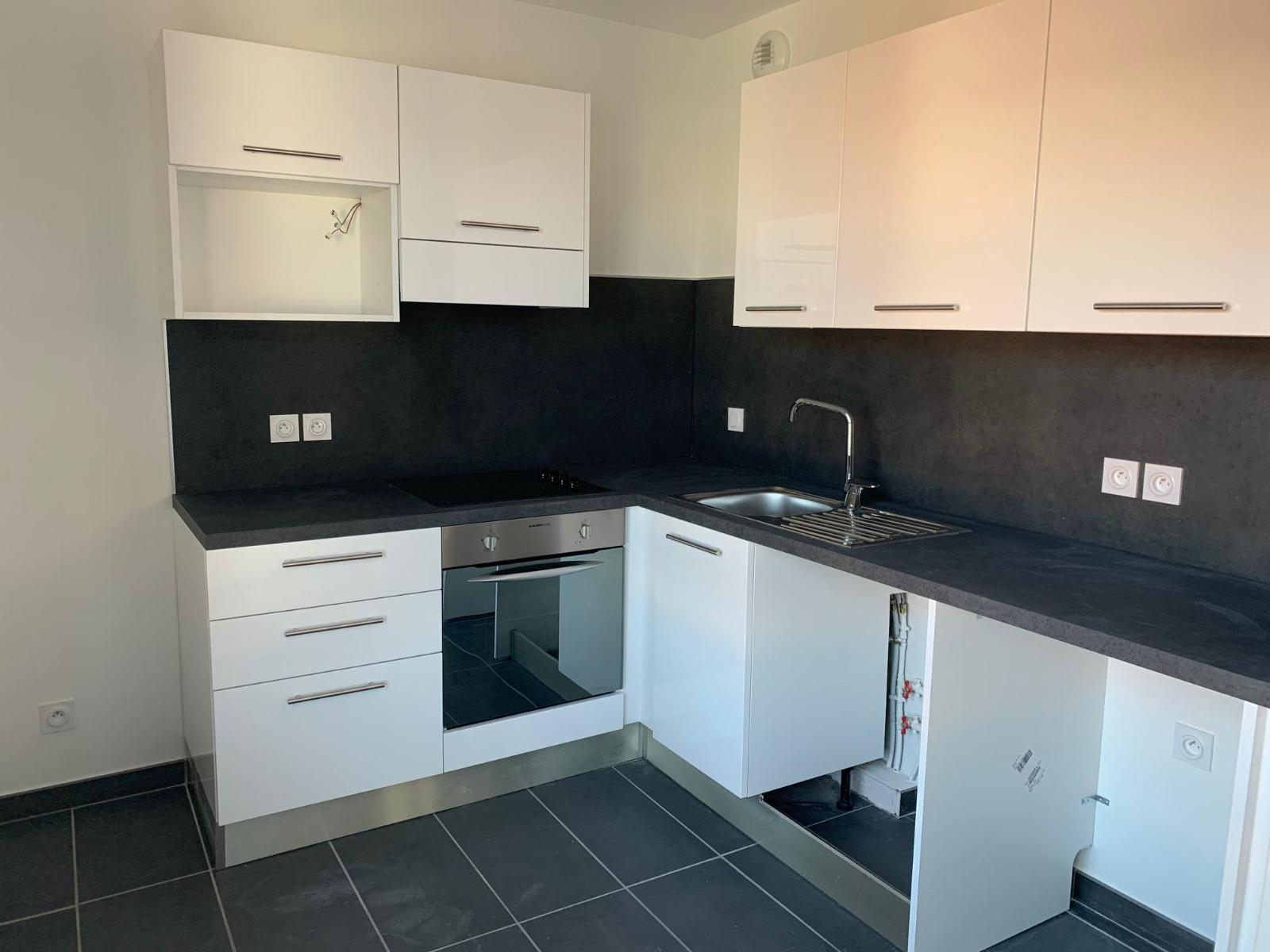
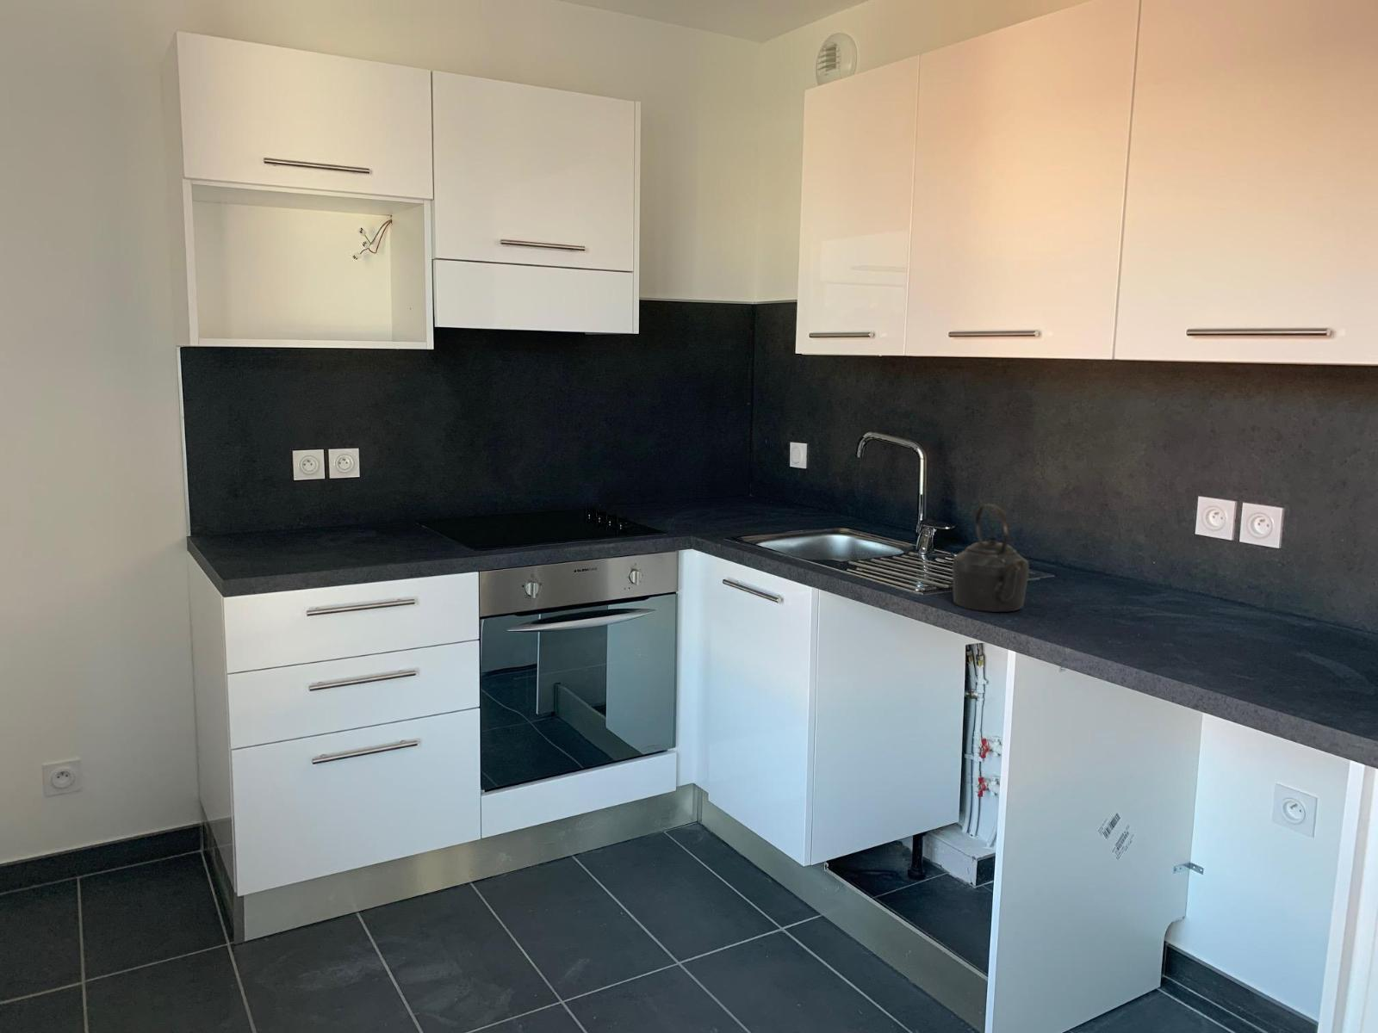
+ kettle [952,503,1030,613]
